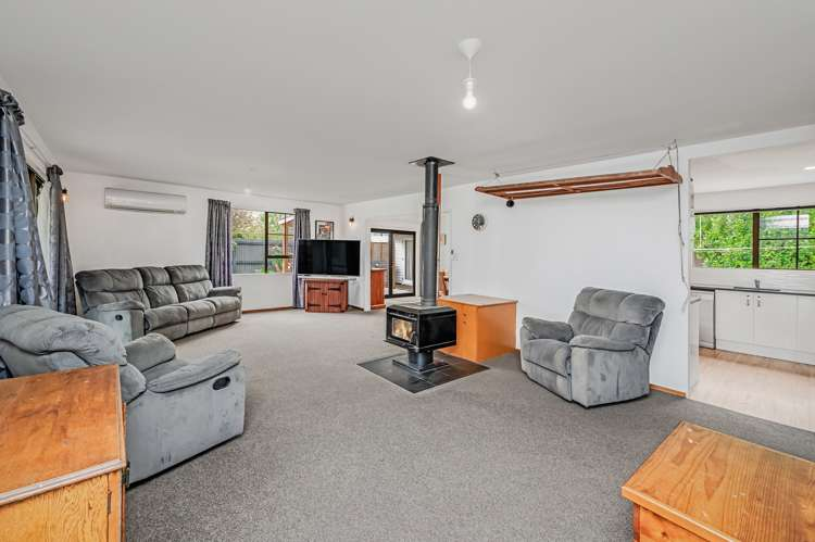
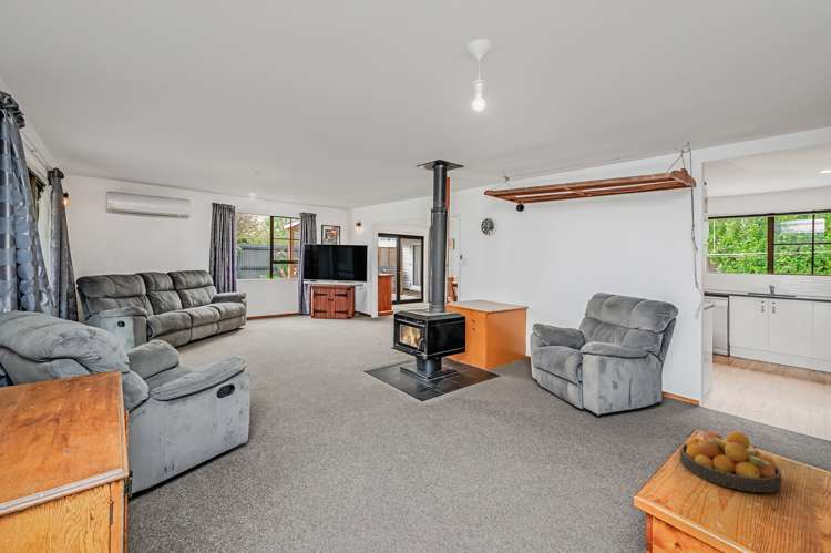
+ fruit bowl [679,430,783,493]
